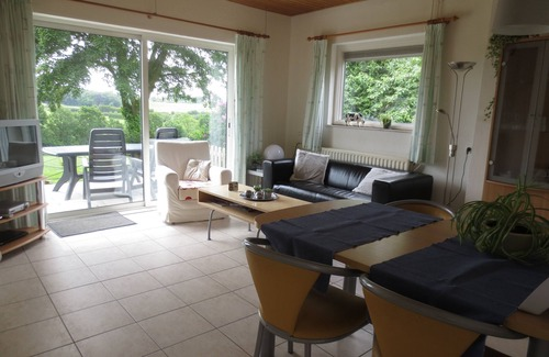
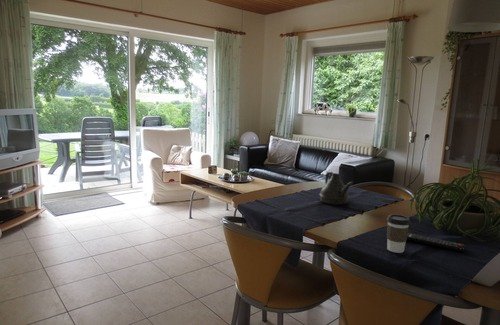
+ remote control [407,232,466,252]
+ coffee cup [386,213,411,254]
+ teapot [318,171,354,206]
